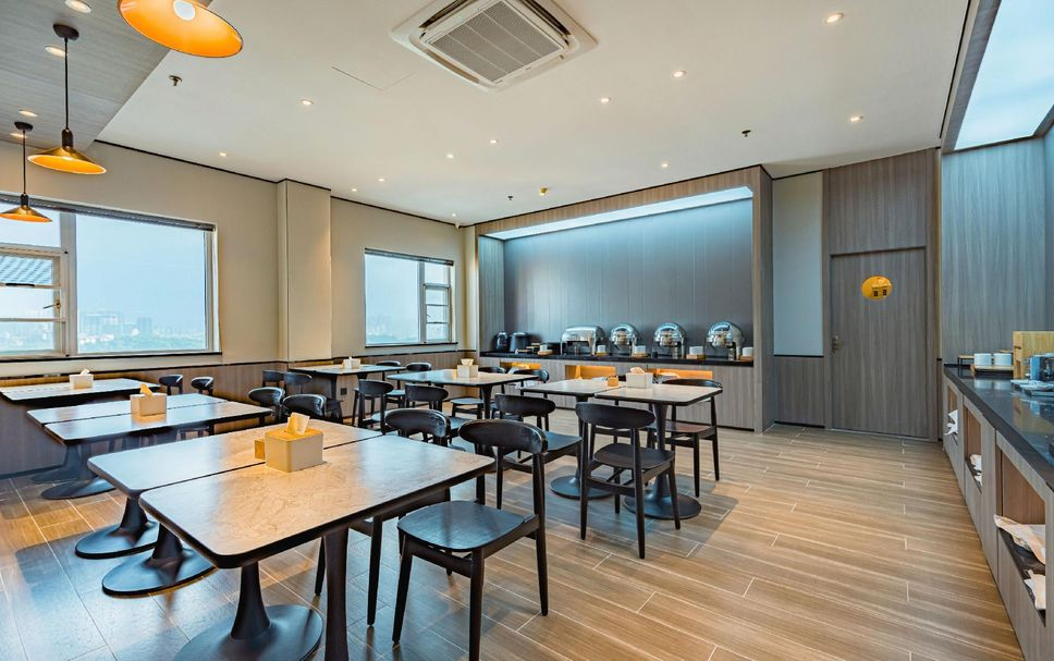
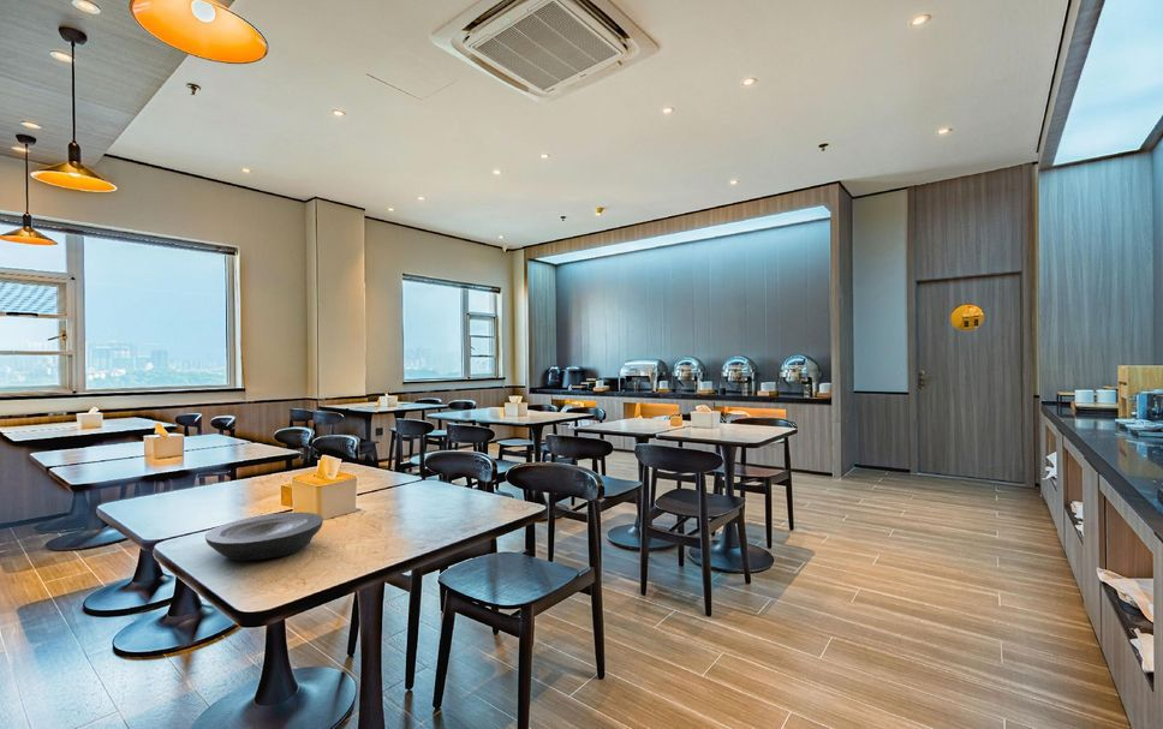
+ plate [204,510,324,562]
